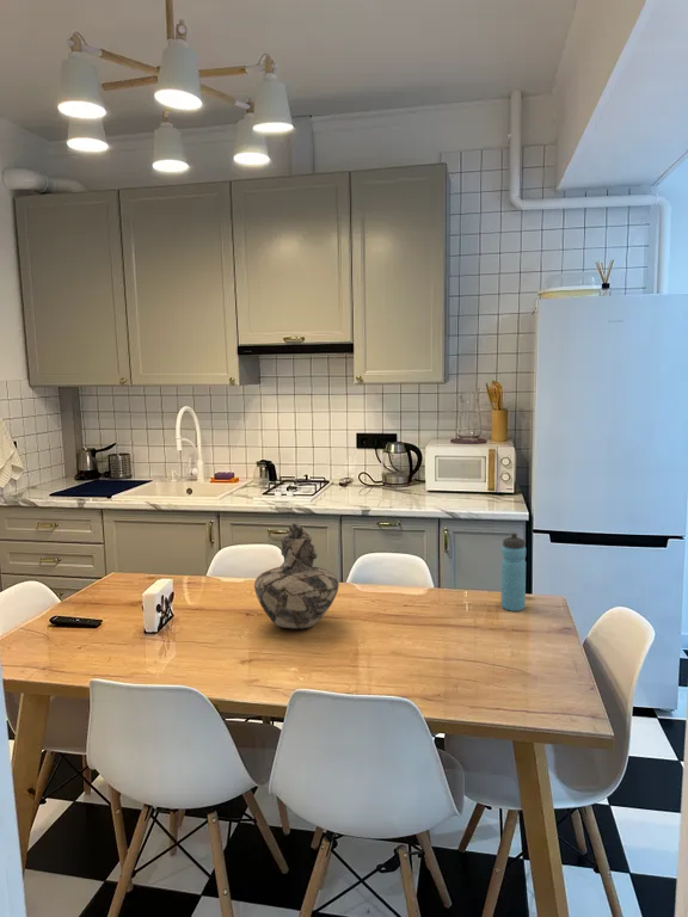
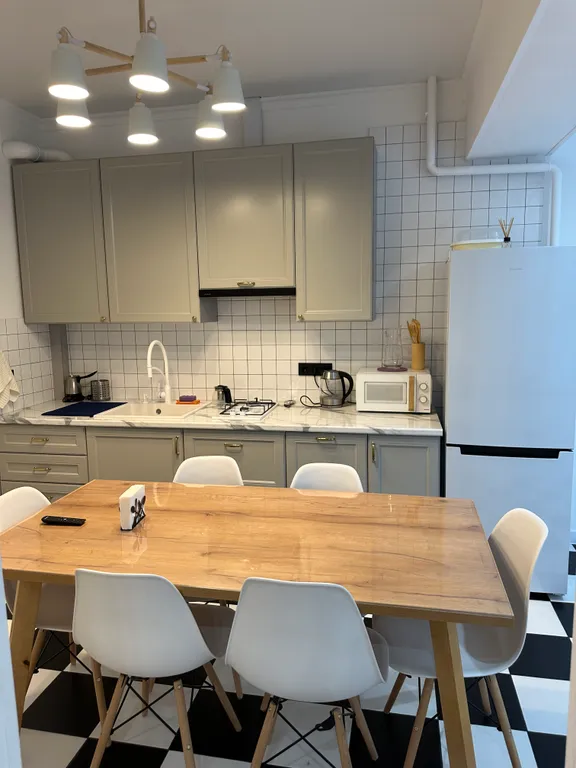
- vase [253,523,340,629]
- water bottle [500,531,527,613]
